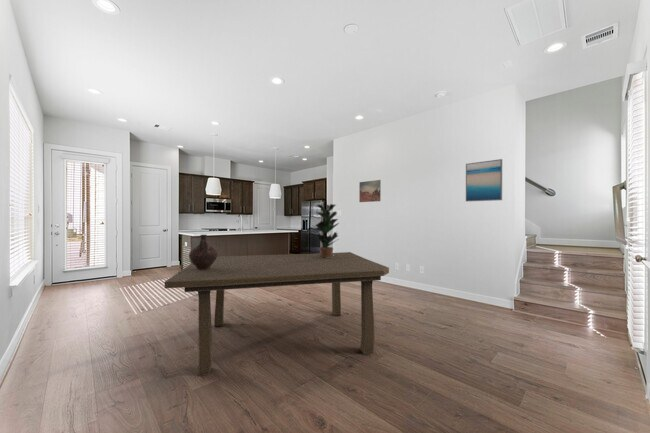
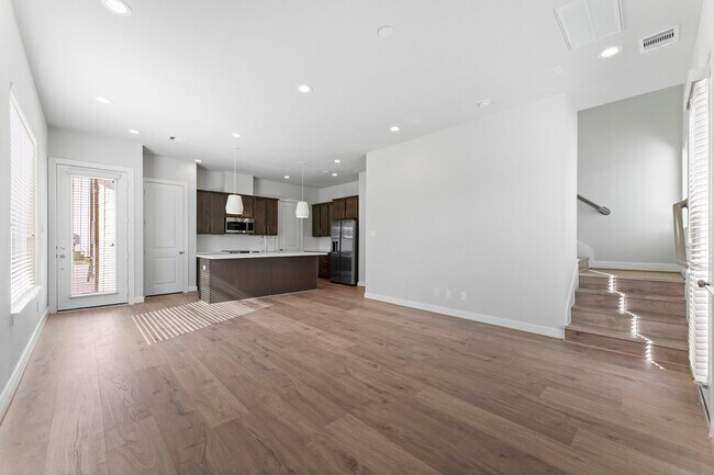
- wall art [358,179,382,203]
- wall art [465,158,503,203]
- potted plant [308,203,340,258]
- ceramic jug [188,234,219,270]
- dining table [164,251,390,377]
